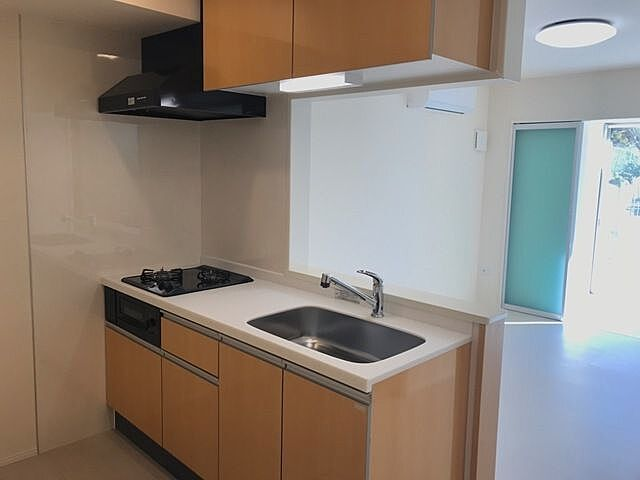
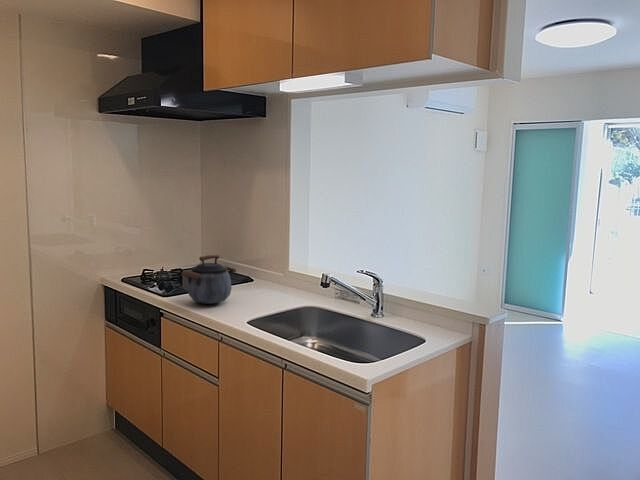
+ kettle [180,254,237,305]
